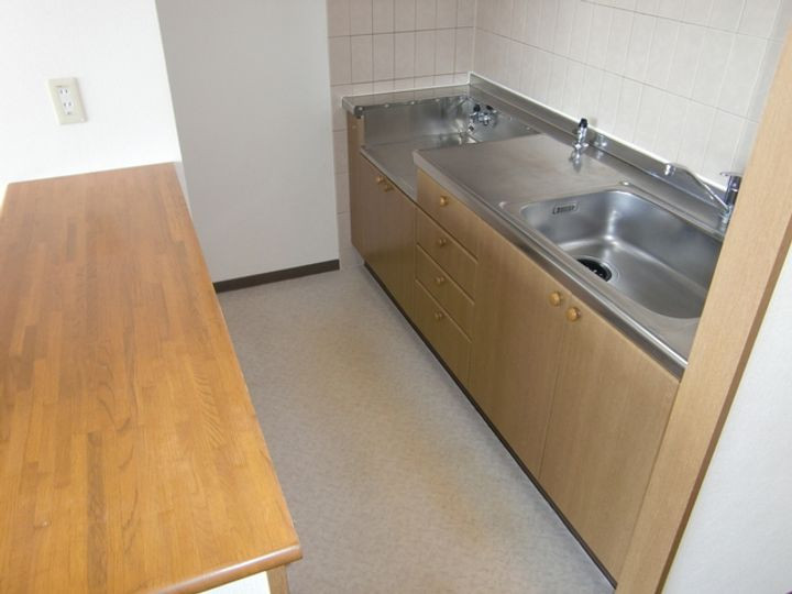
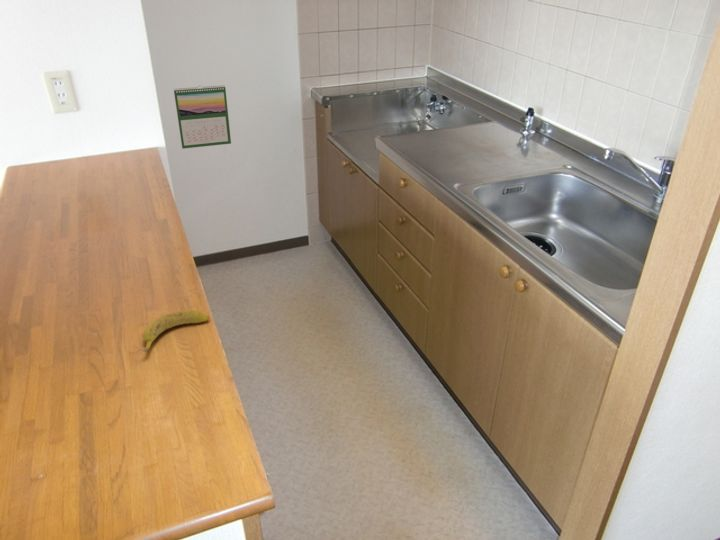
+ calendar [173,84,232,150]
+ banana [137,309,210,353]
